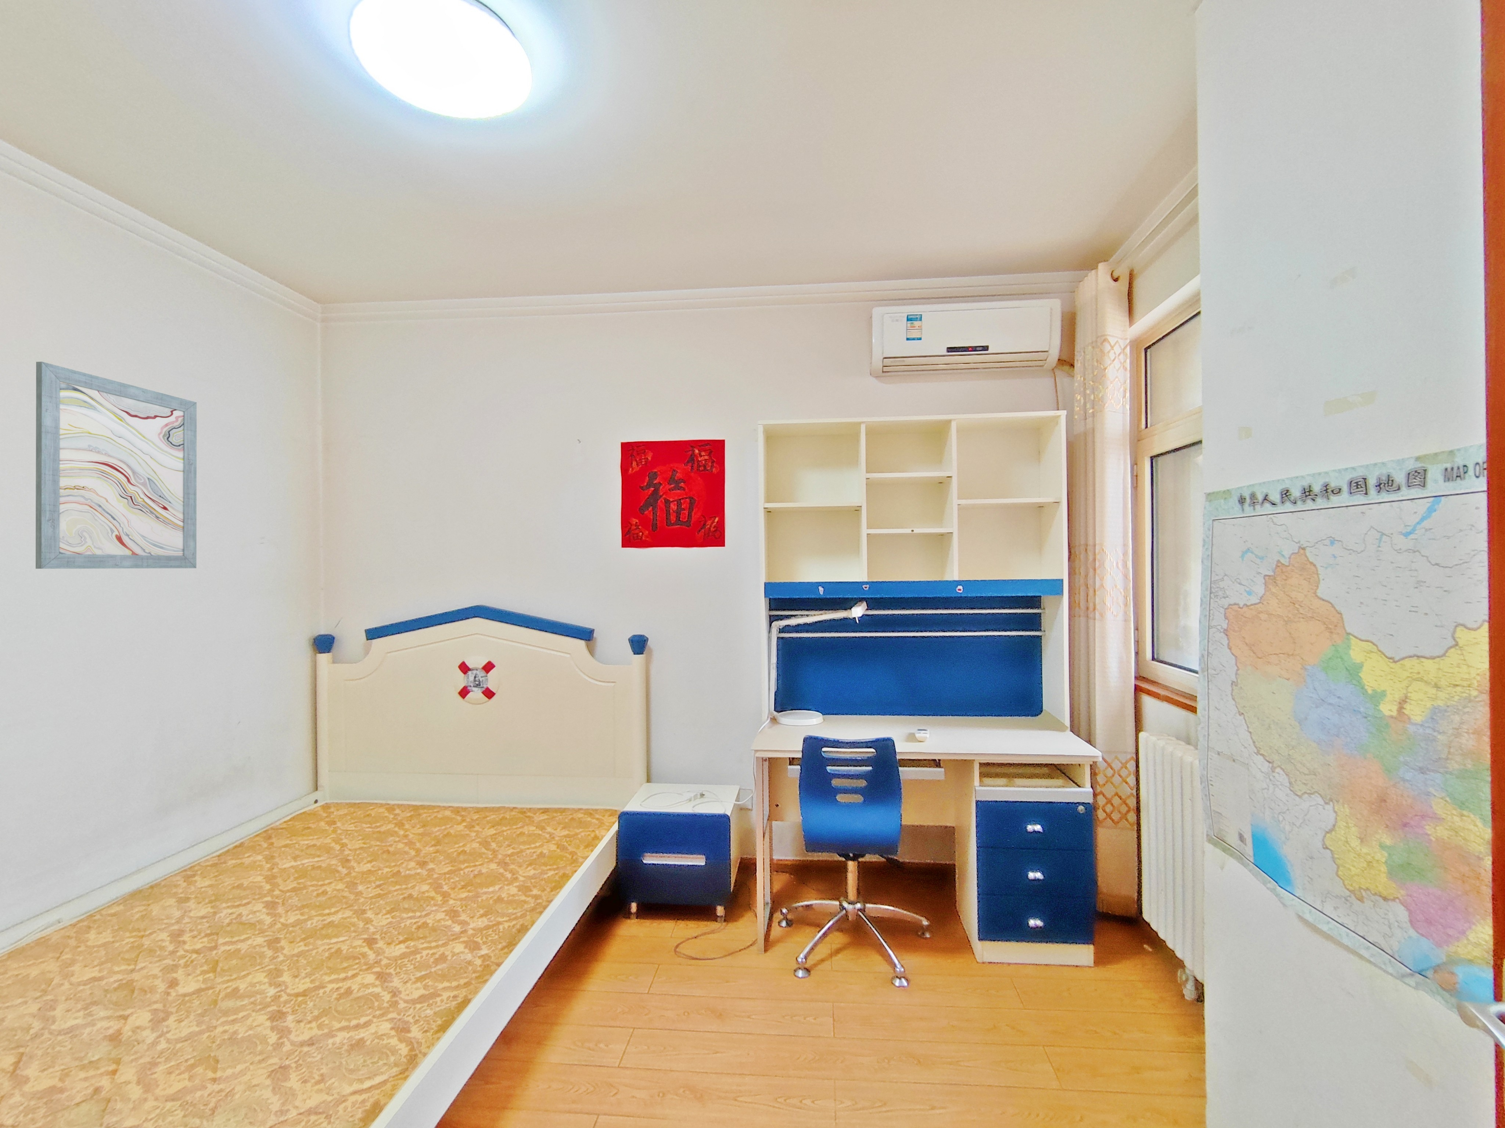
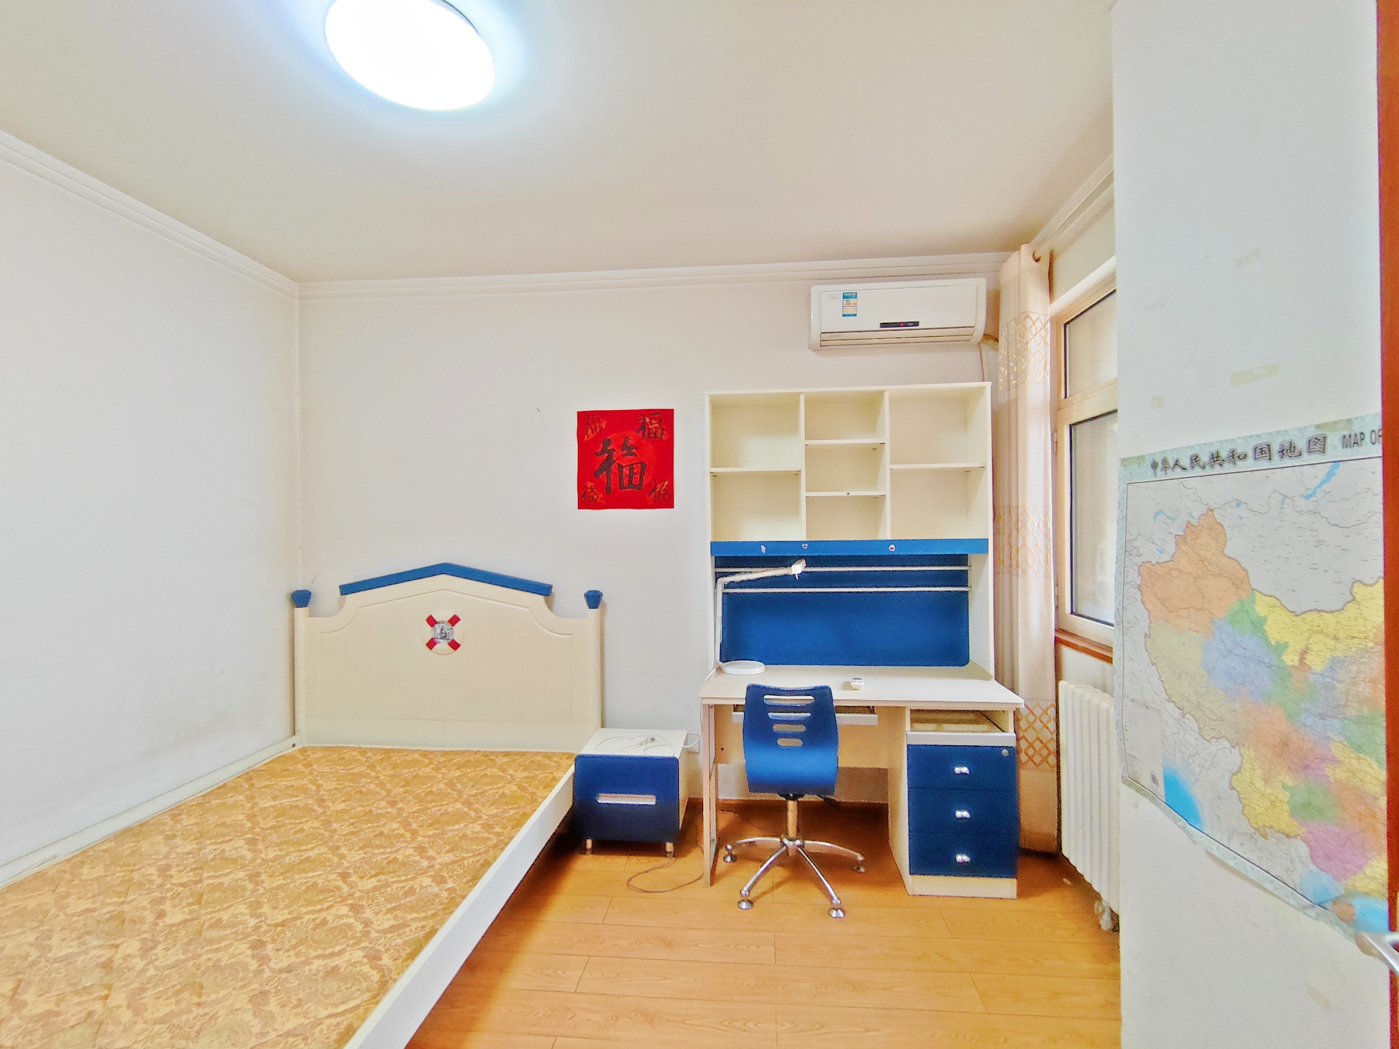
- wall art [36,361,197,569]
